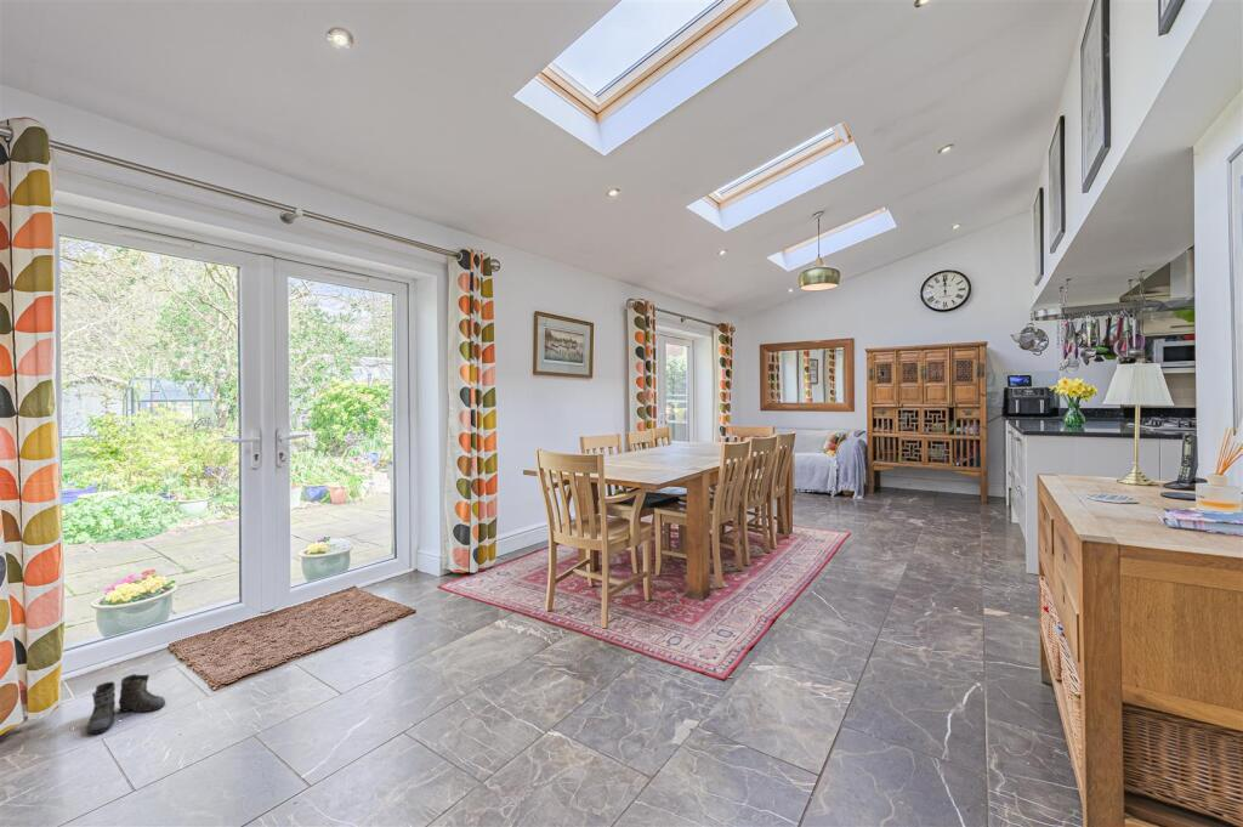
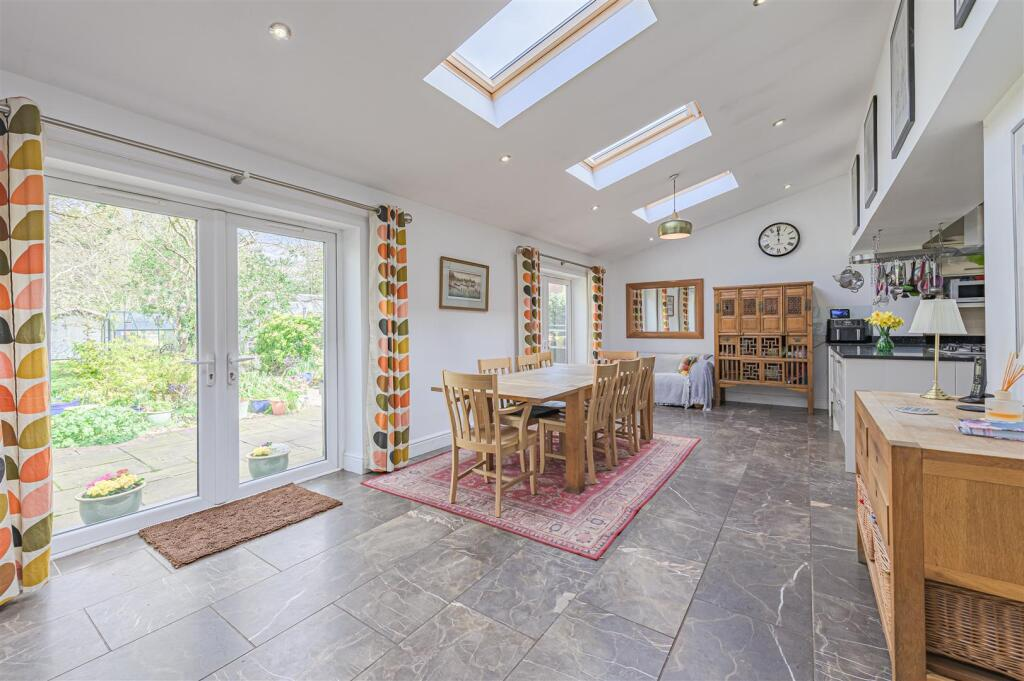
- boots [75,673,166,735]
